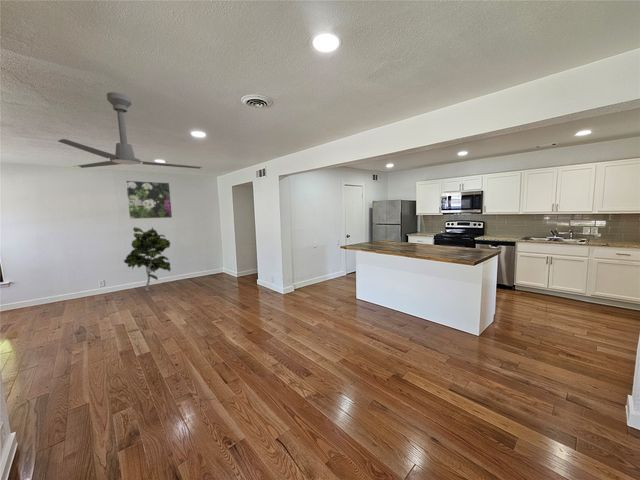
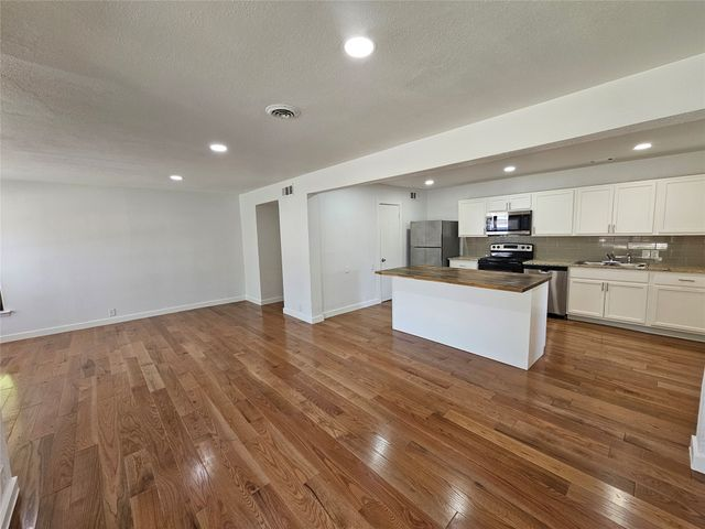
- indoor plant [123,226,172,293]
- ceiling fan [57,91,202,170]
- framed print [125,180,173,220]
